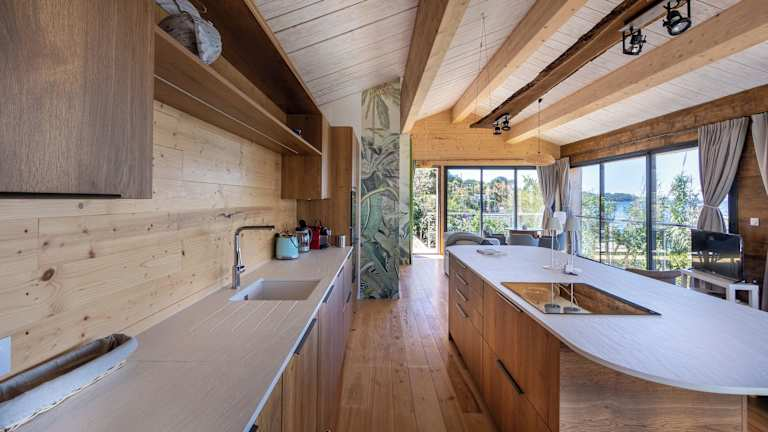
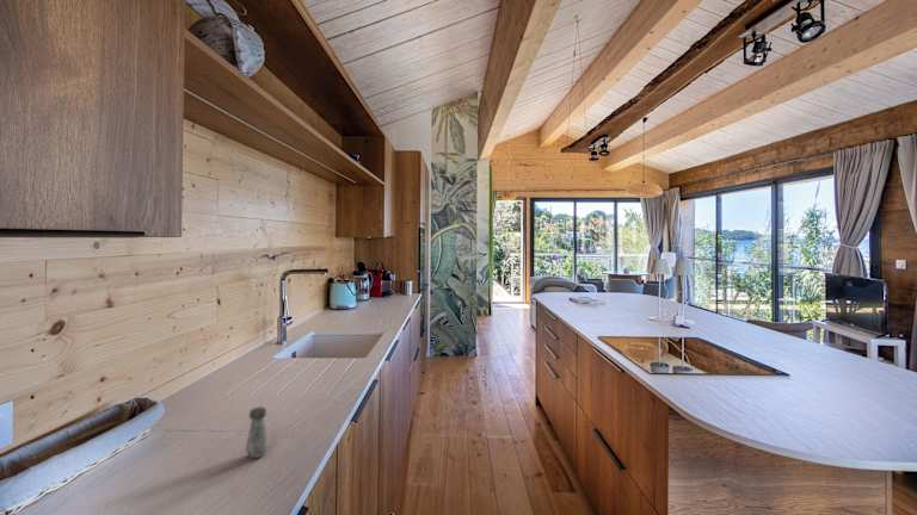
+ salt shaker [245,405,270,459]
